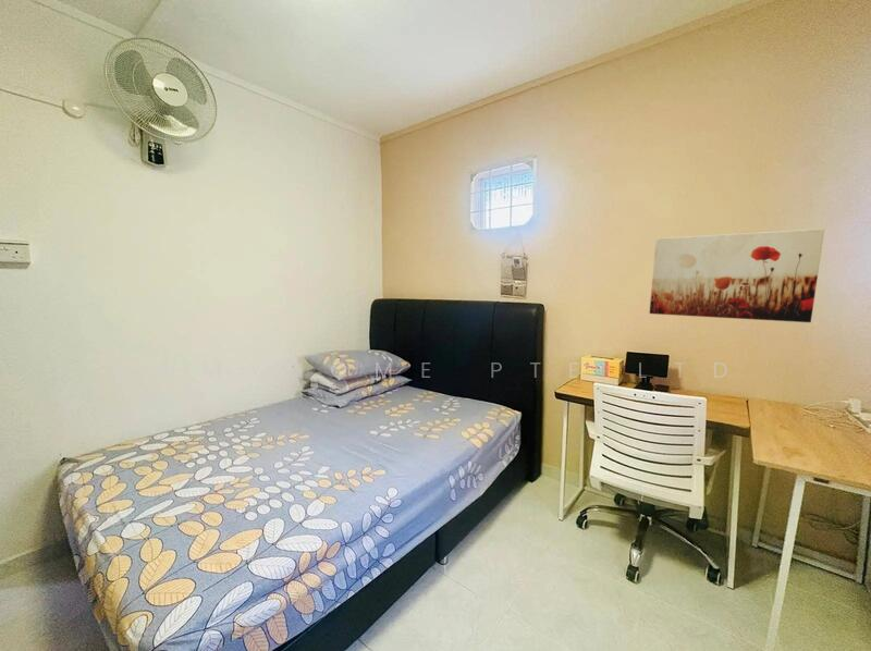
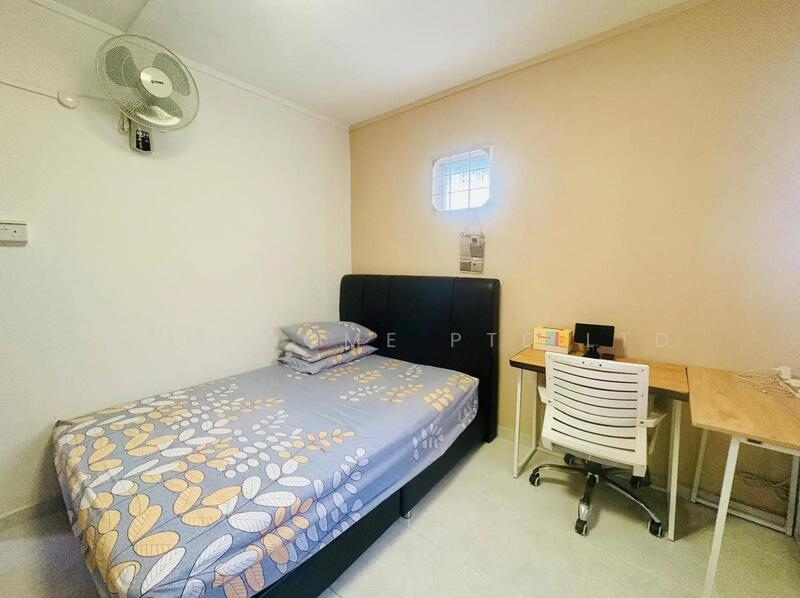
- wall art [649,228,825,323]
